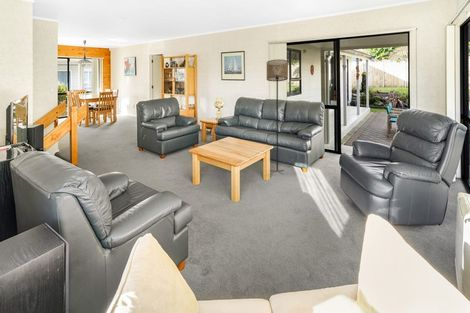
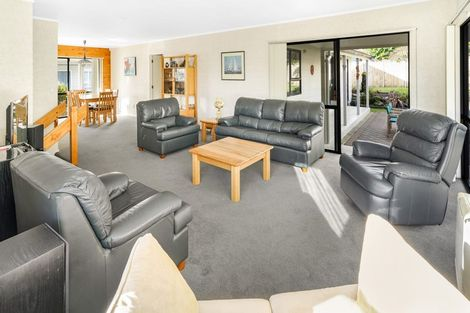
- floor lamp [266,59,289,172]
